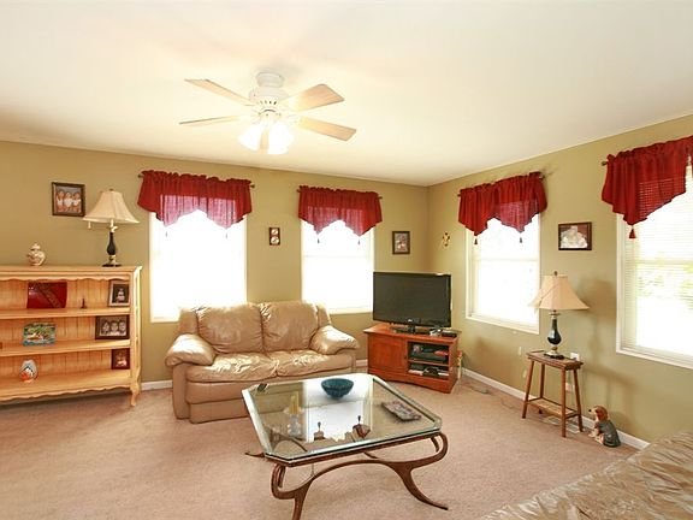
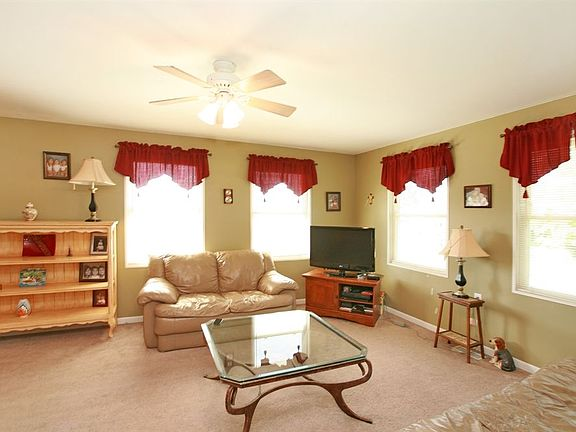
- magazine [378,400,424,422]
- candle [283,390,306,437]
- decorative bowl [320,377,355,400]
